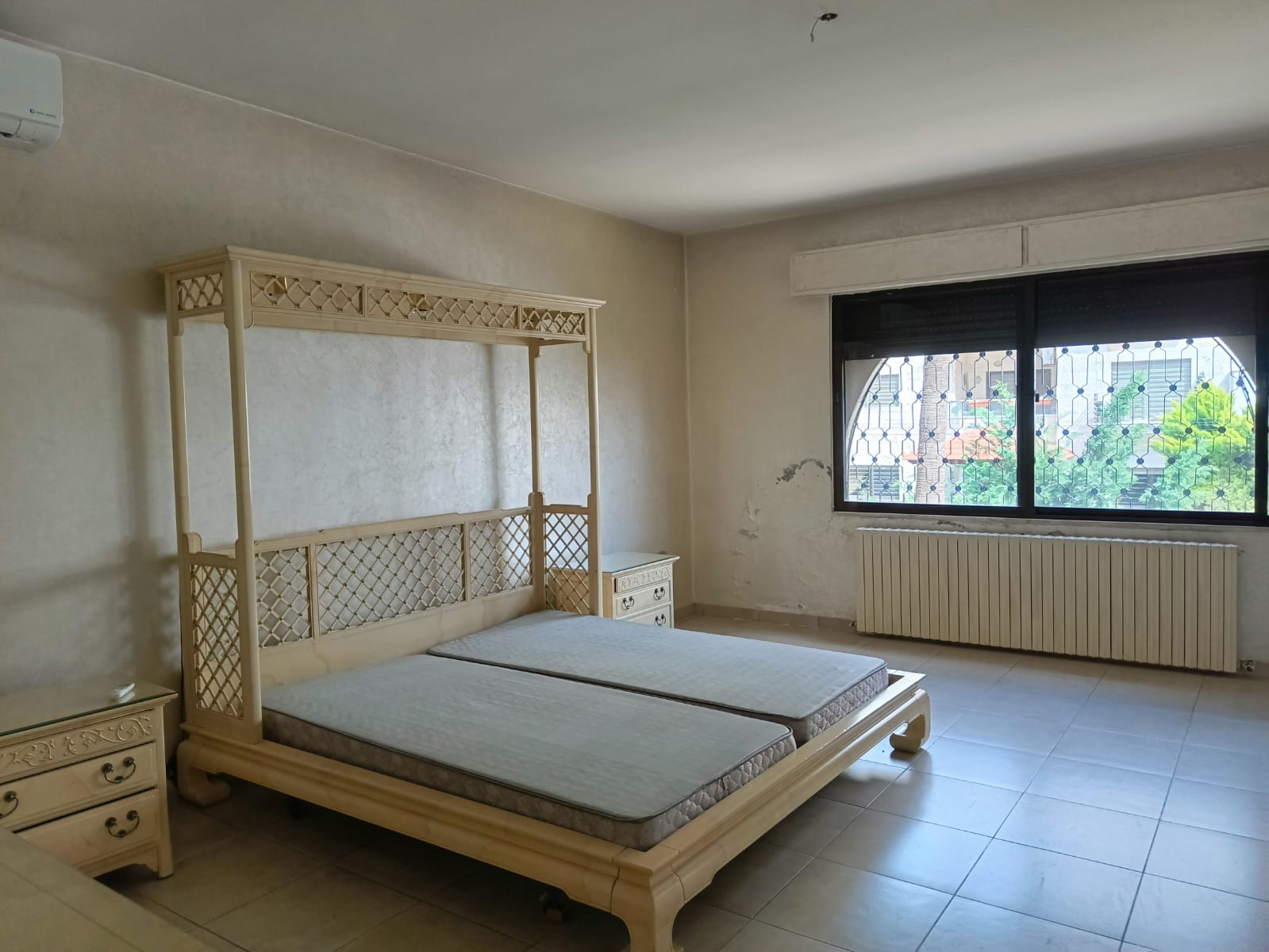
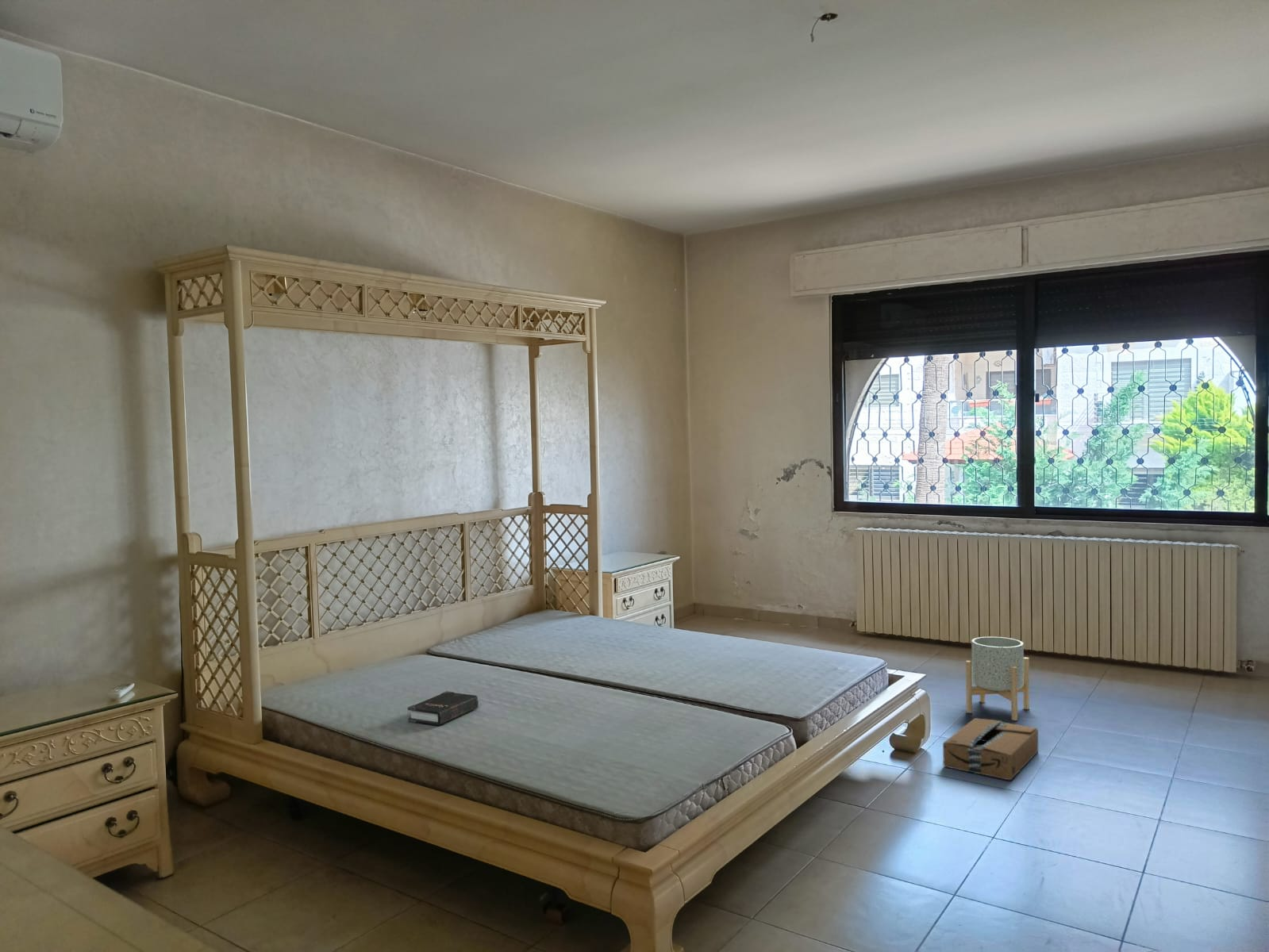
+ hardback book [407,690,479,726]
+ planter [965,636,1030,721]
+ cardboard box [942,717,1039,781]
